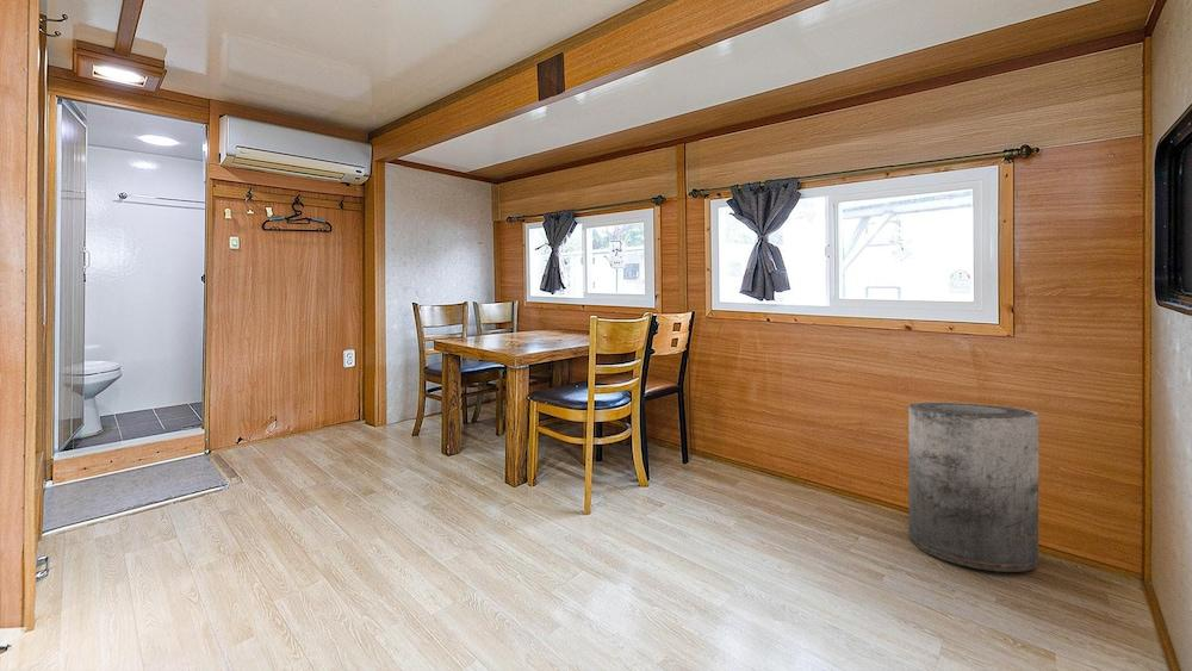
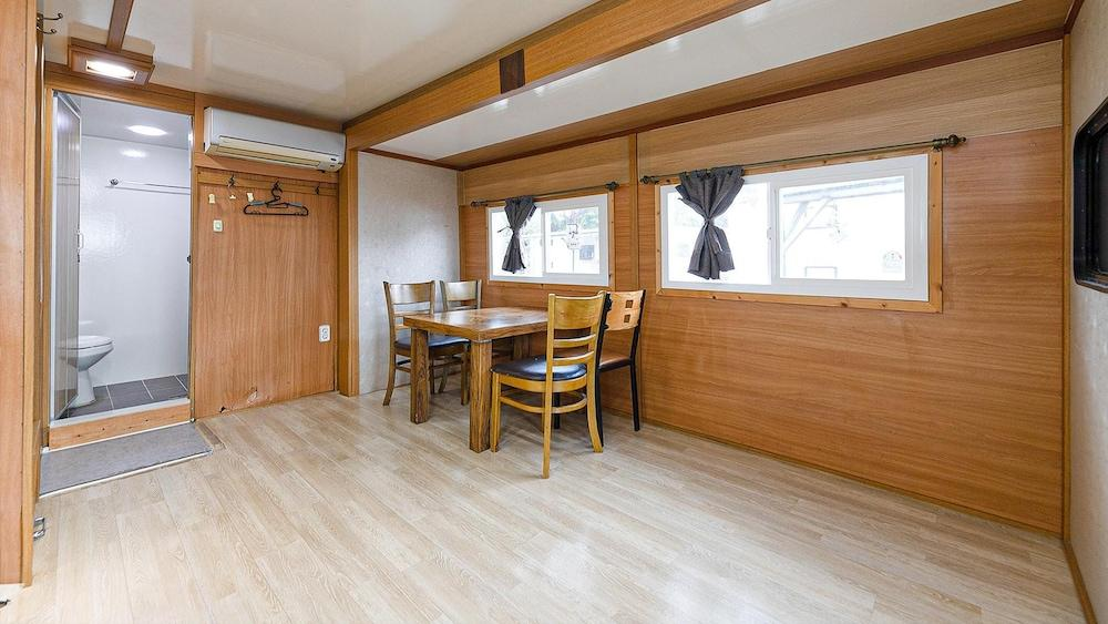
- trash can [907,402,1039,573]
